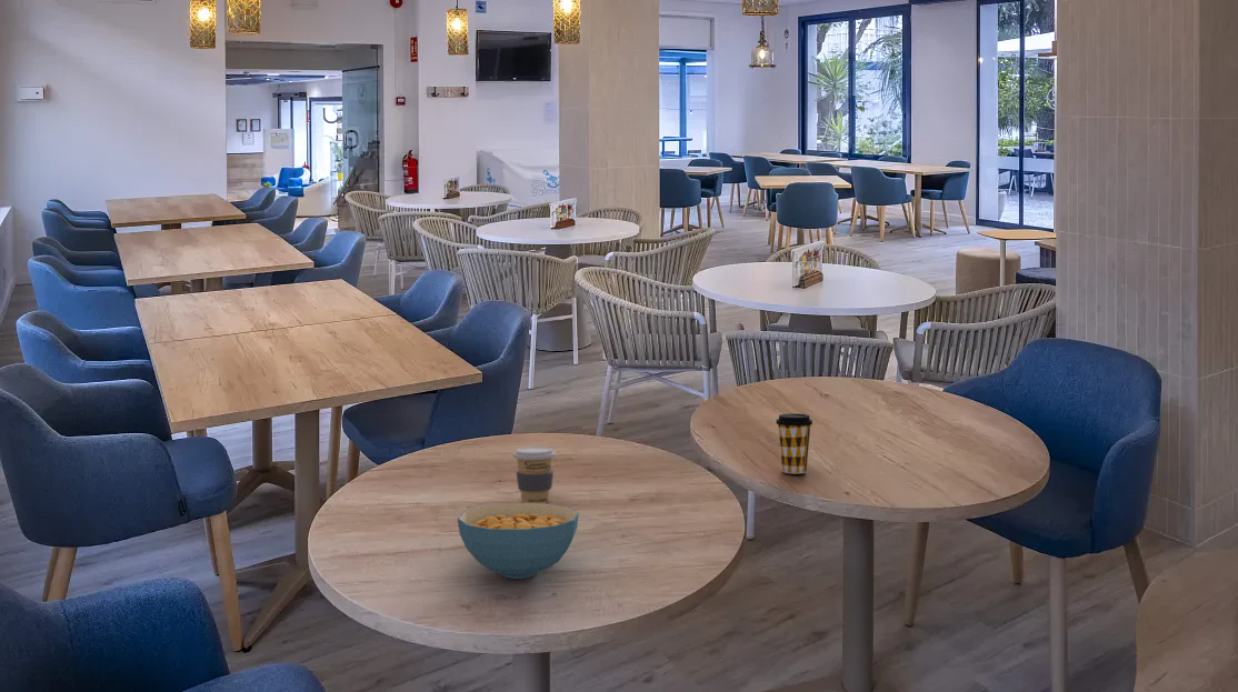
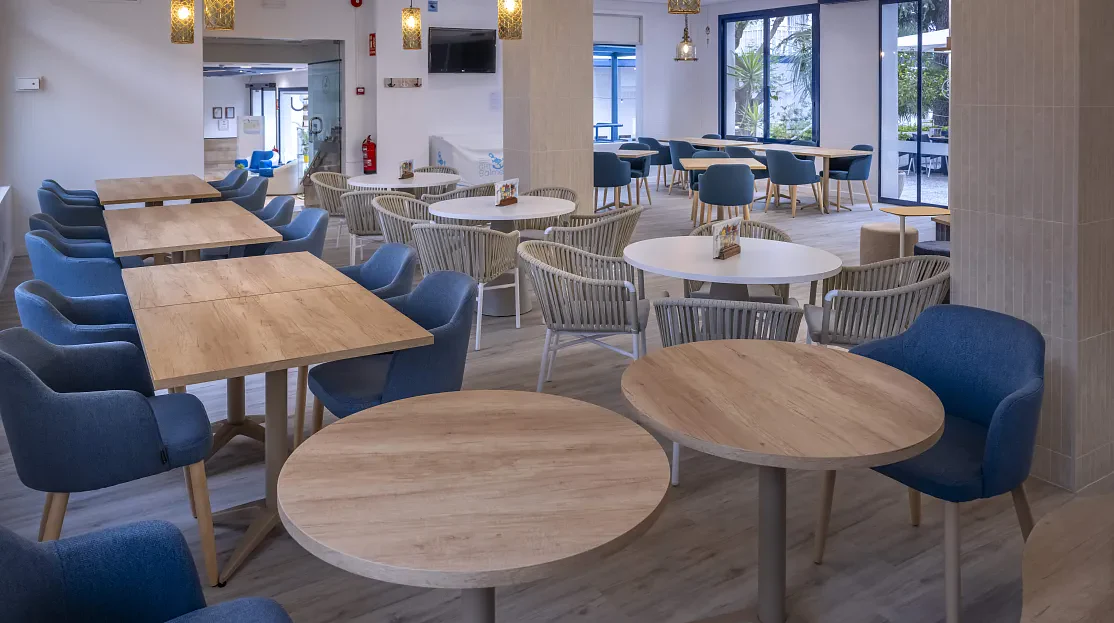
- coffee cup [775,412,813,474]
- coffee cup [512,445,557,504]
- cereal bowl [457,502,580,580]
